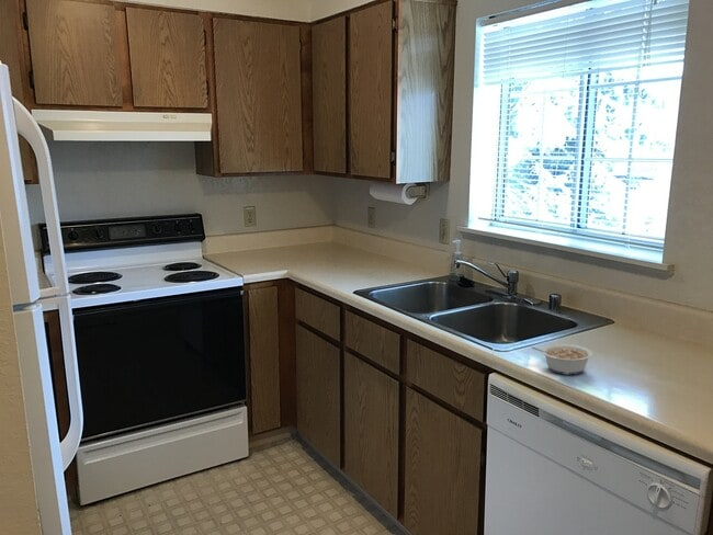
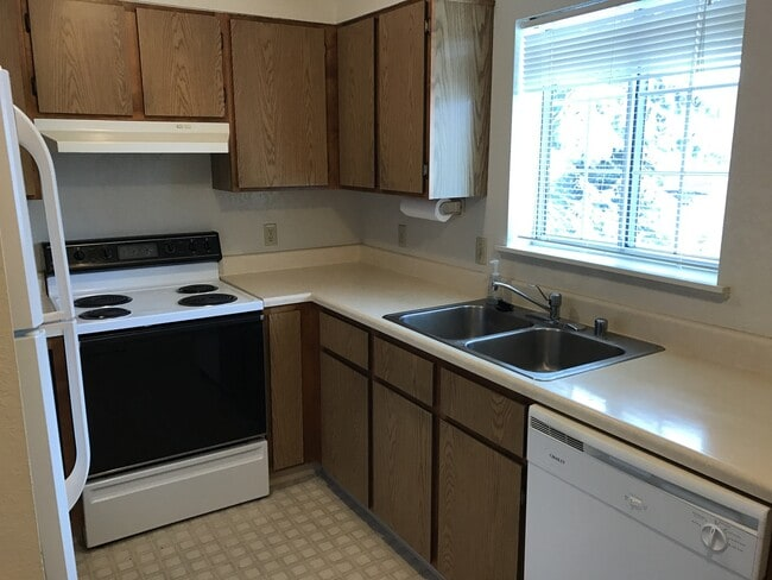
- legume [530,343,595,375]
